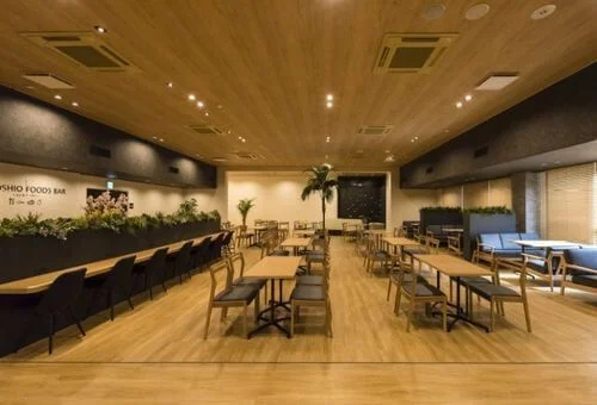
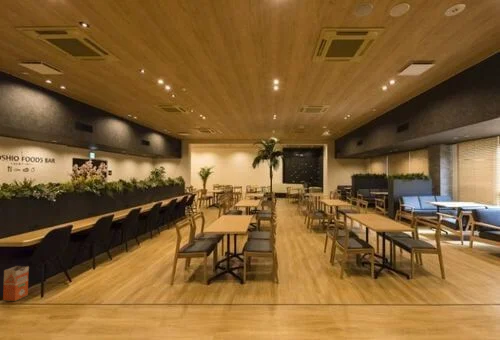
+ waste bin [2,265,30,302]
